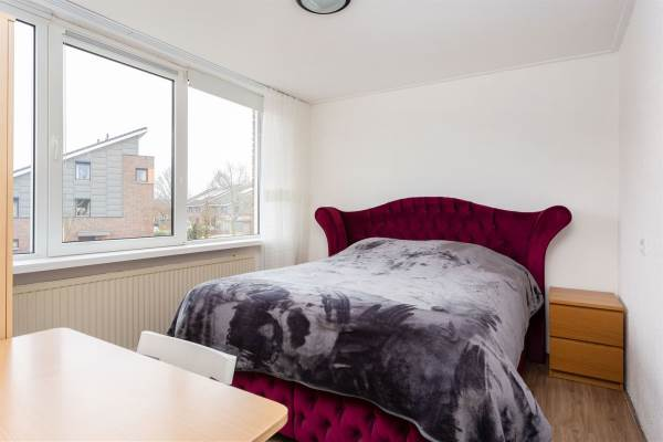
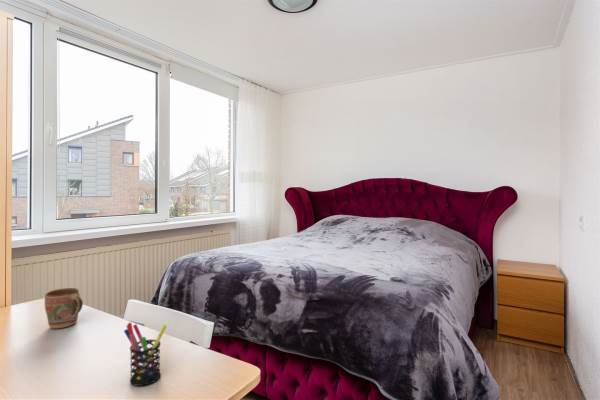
+ mug [44,287,84,329]
+ pen holder [123,321,168,387]
